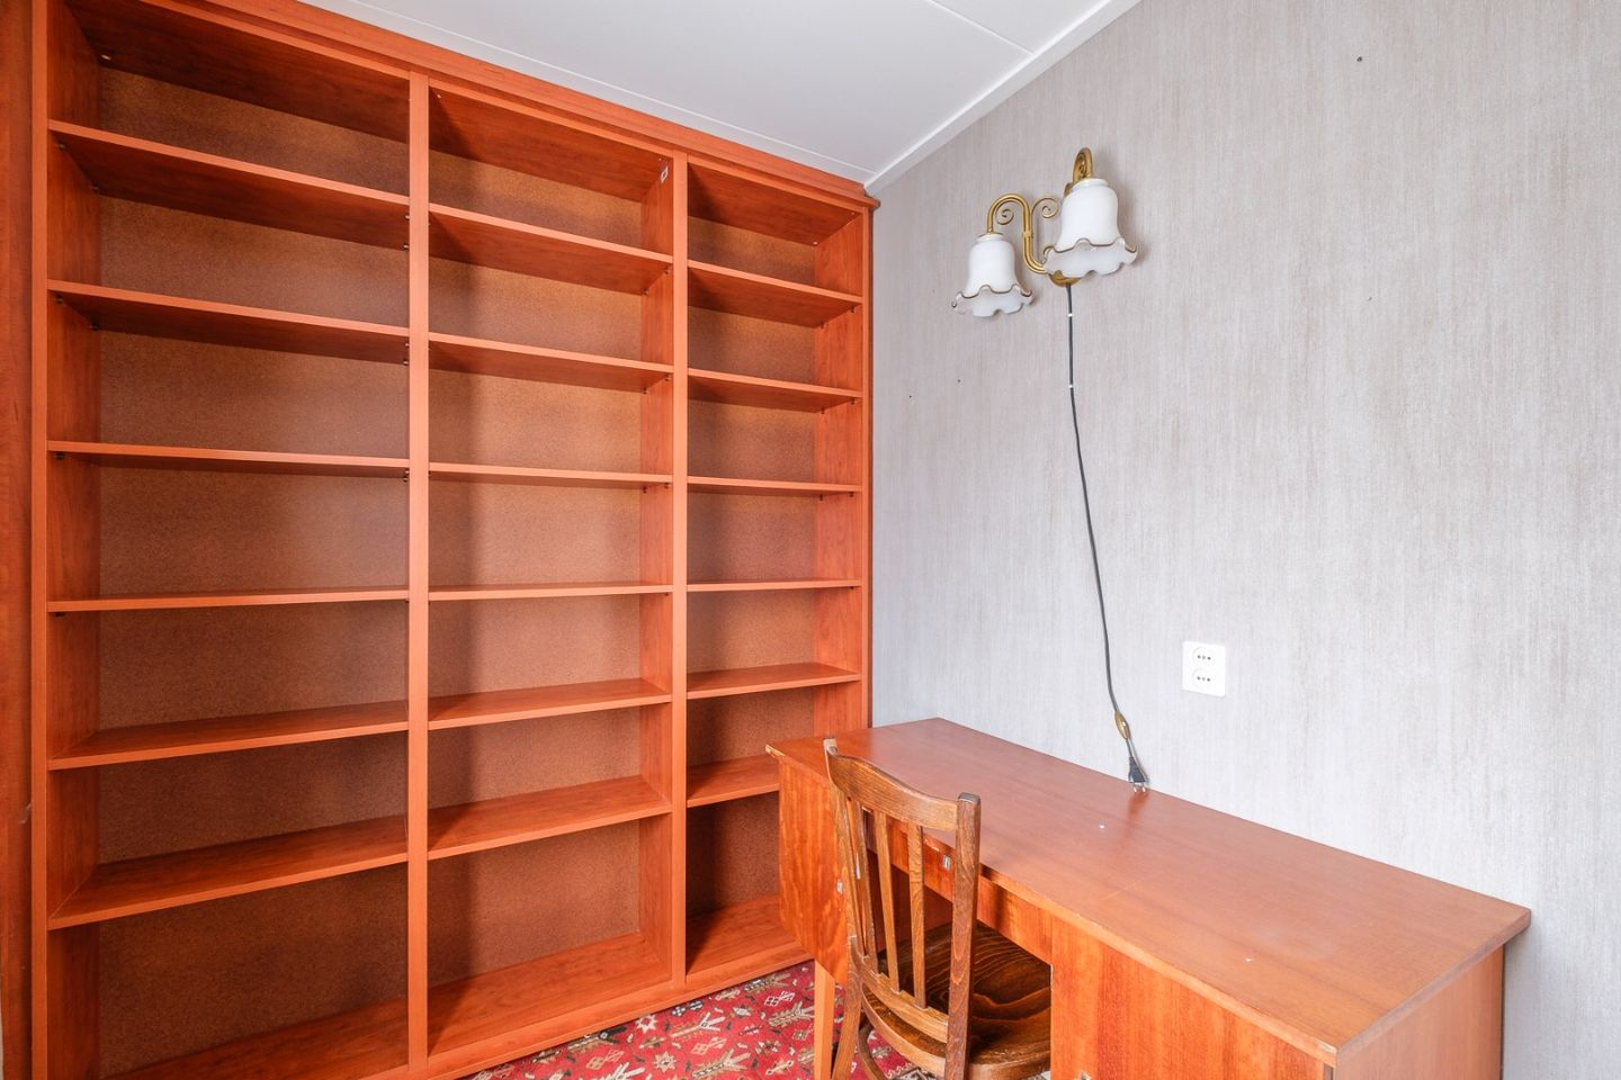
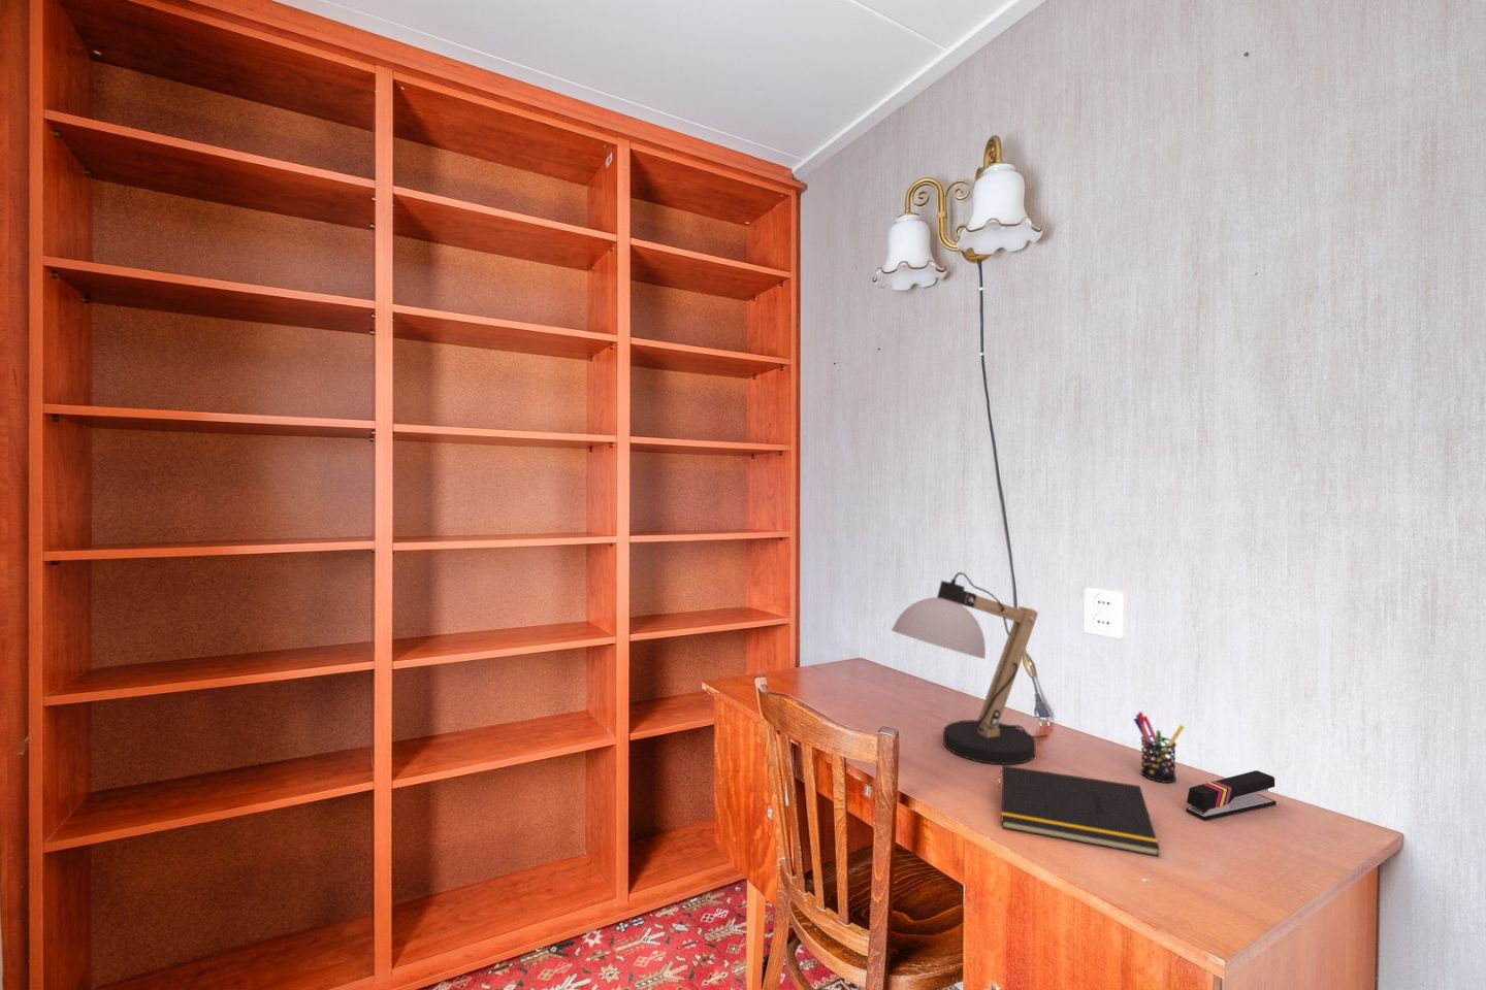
+ desk lamp [890,571,1048,766]
+ pen holder [1132,710,1184,783]
+ notepad [997,765,1161,857]
+ stapler [1185,769,1277,821]
